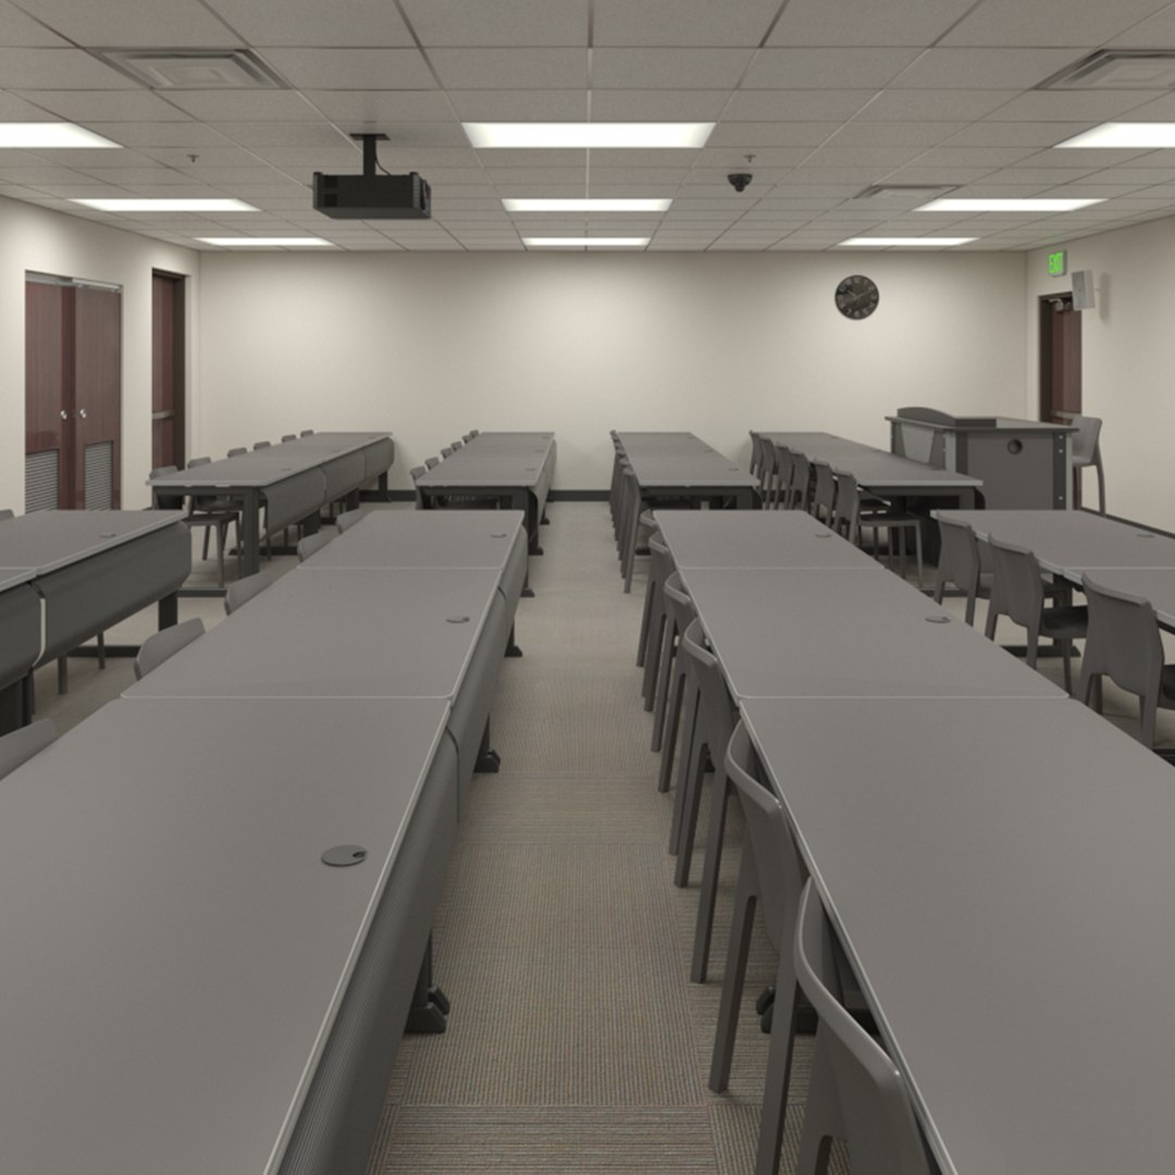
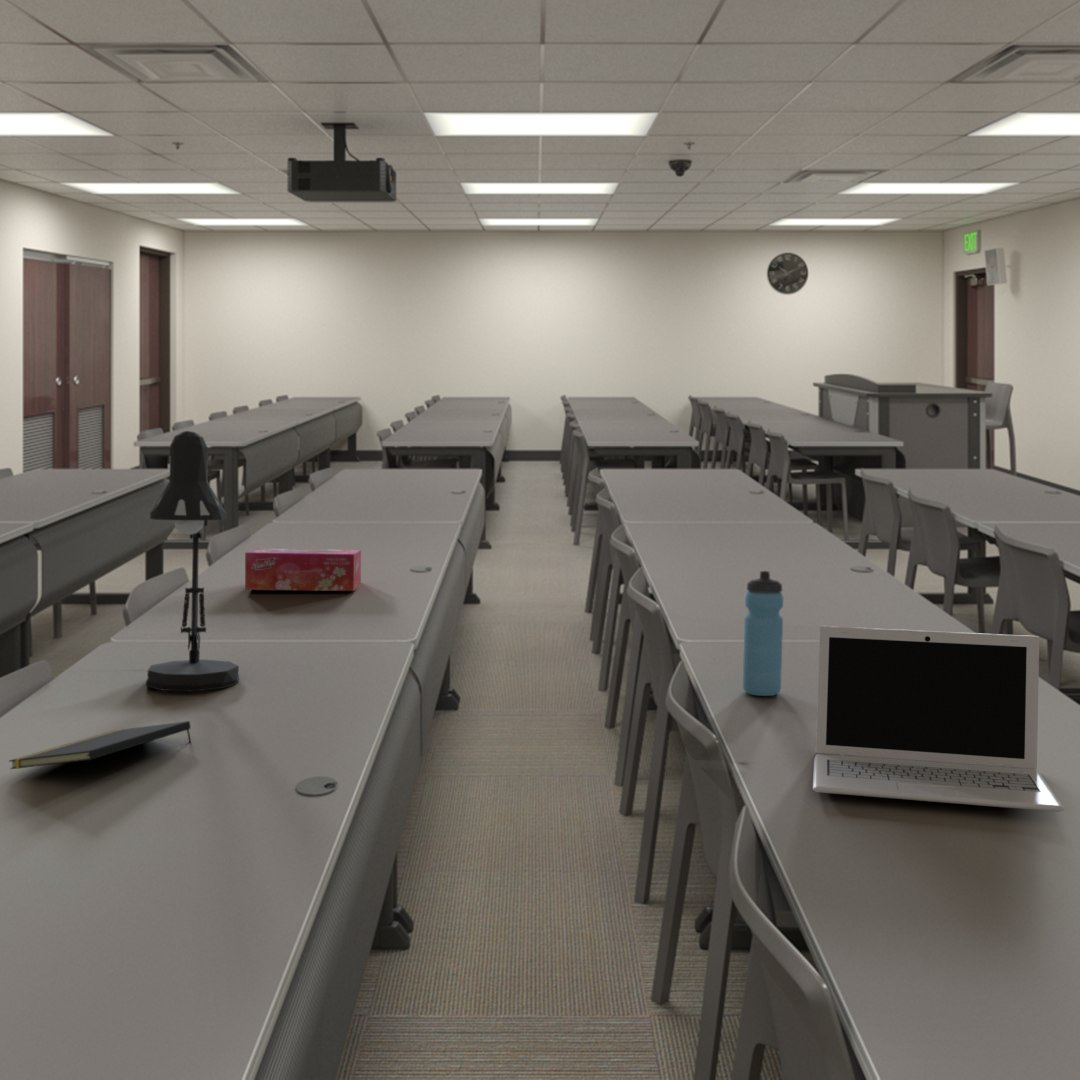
+ water bottle [742,570,784,697]
+ notepad [8,720,192,770]
+ tissue box [244,548,362,592]
+ laptop [812,625,1065,813]
+ desk lamp [145,430,240,692]
